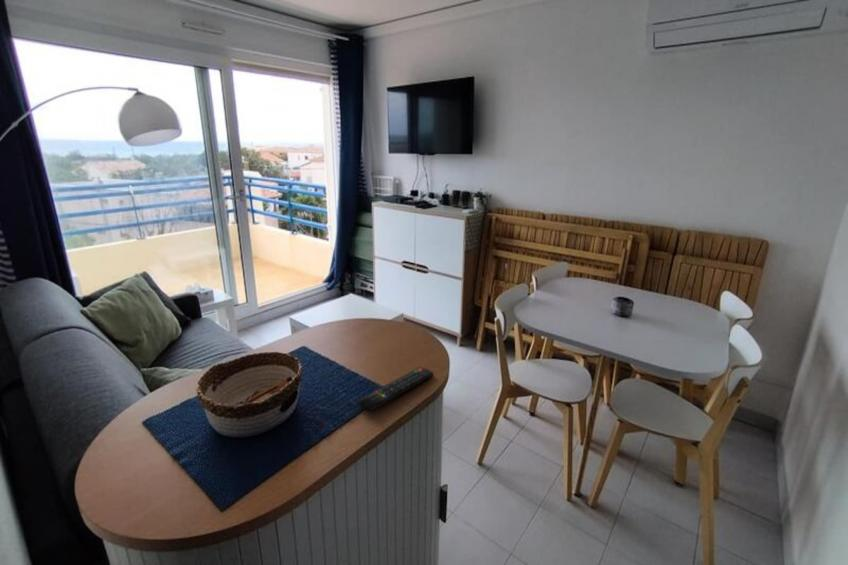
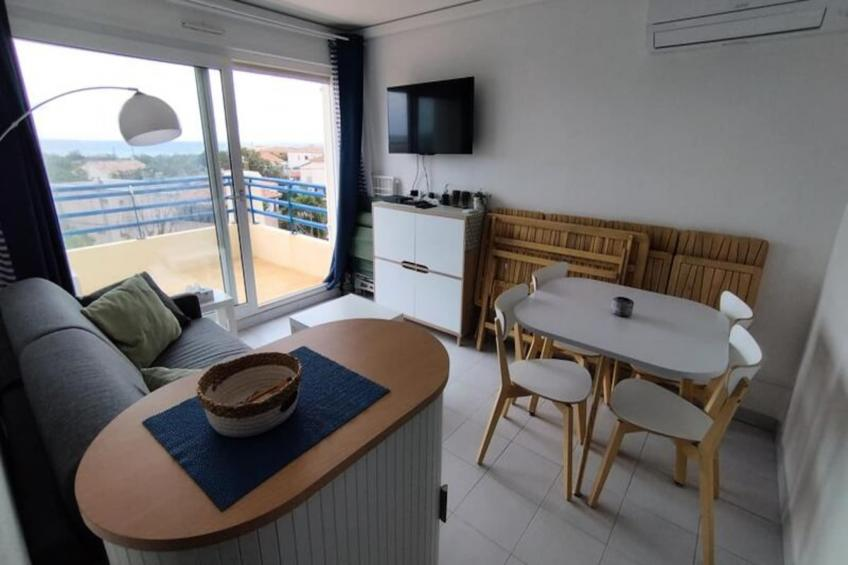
- remote control [356,366,435,412]
